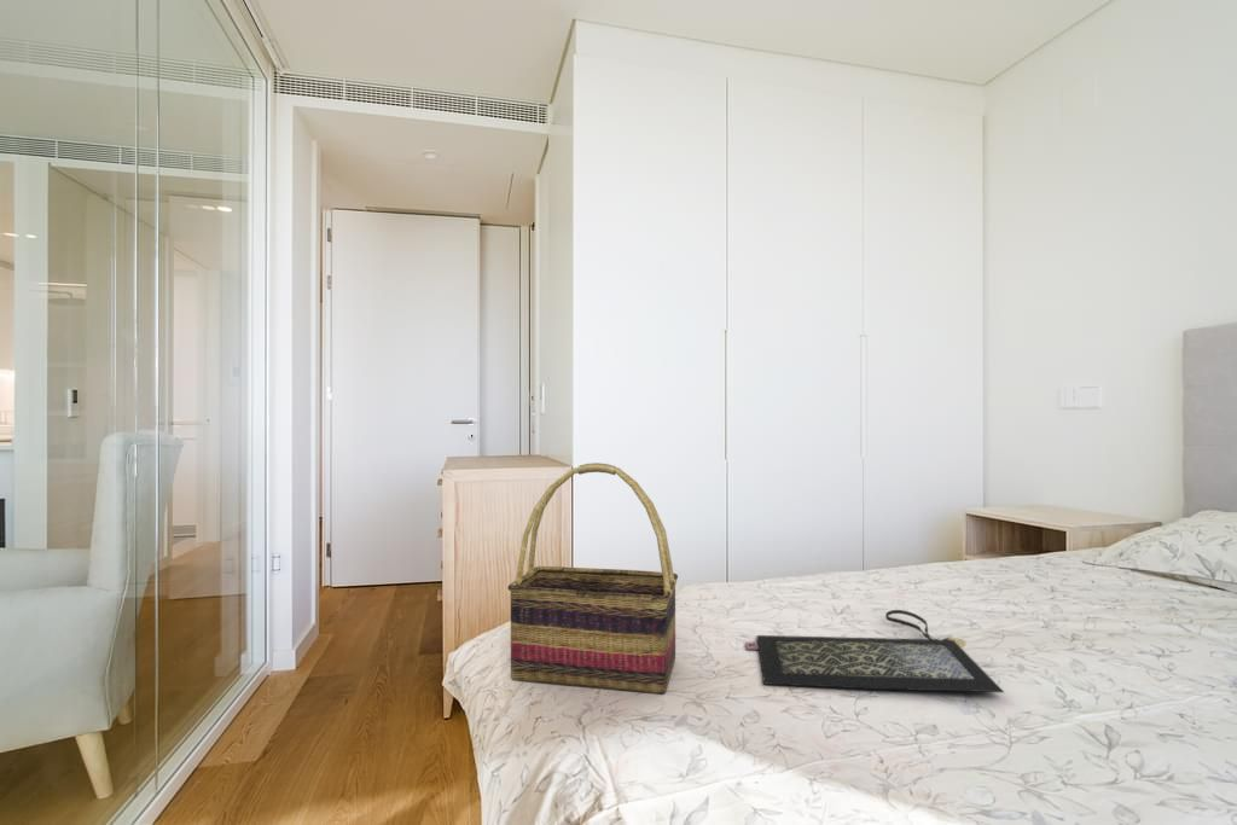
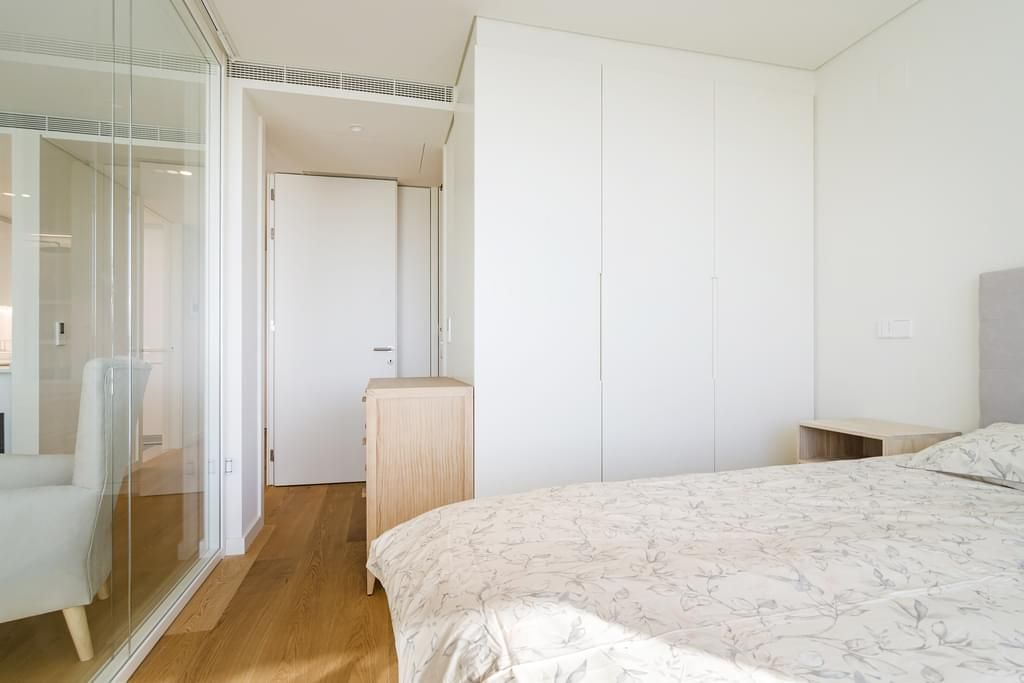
- woven basket [506,461,679,696]
- clutch bag [744,609,1005,693]
